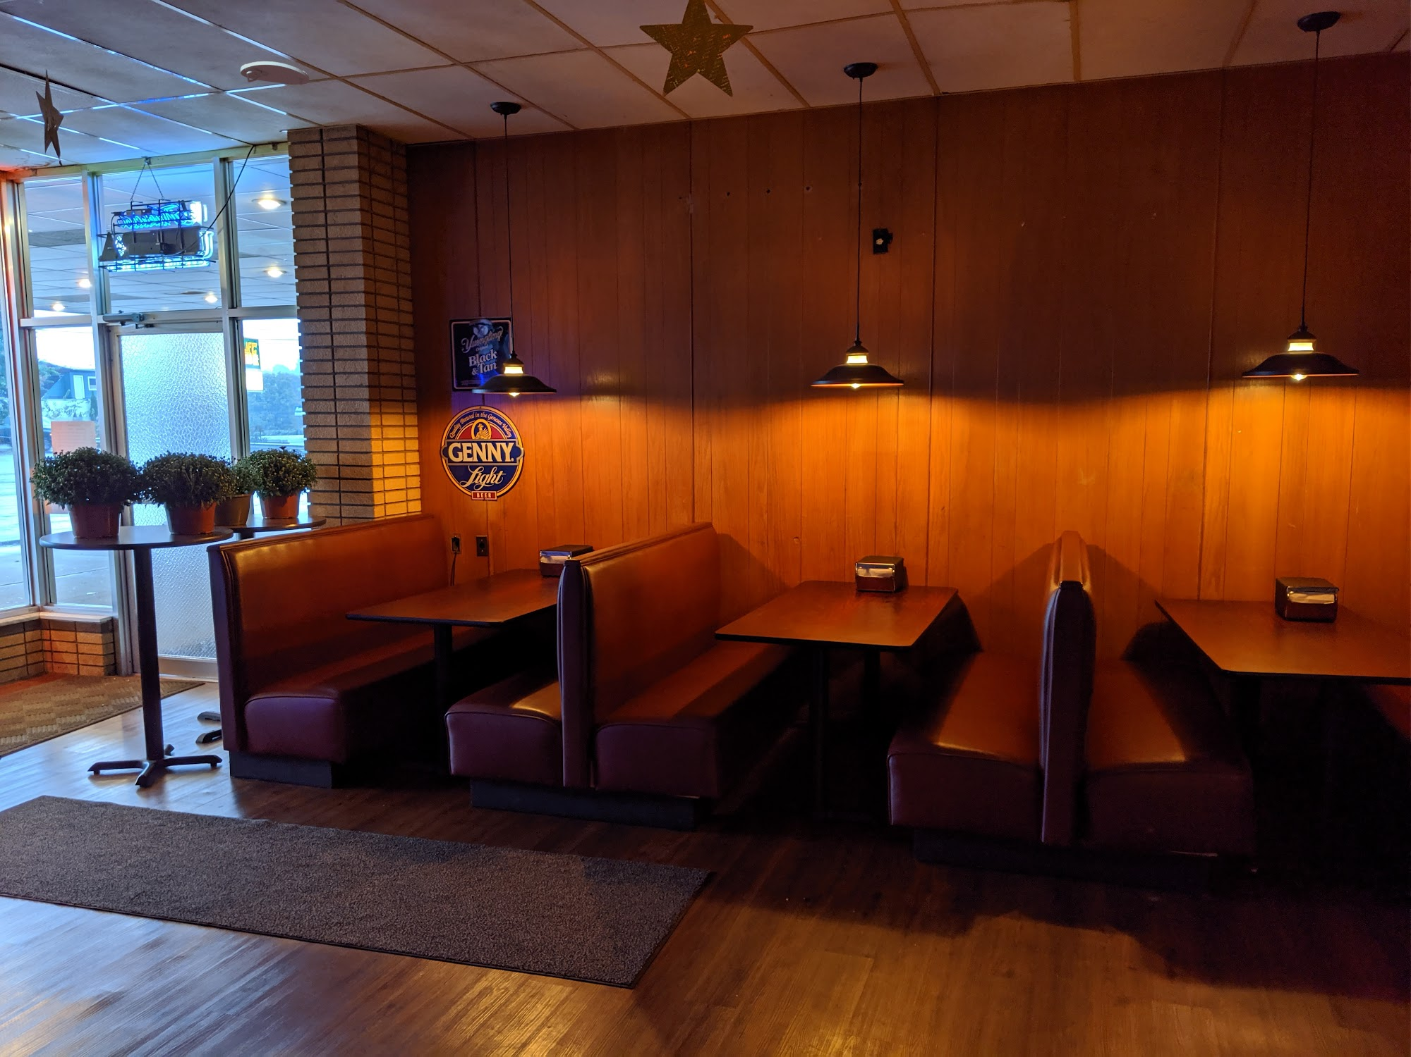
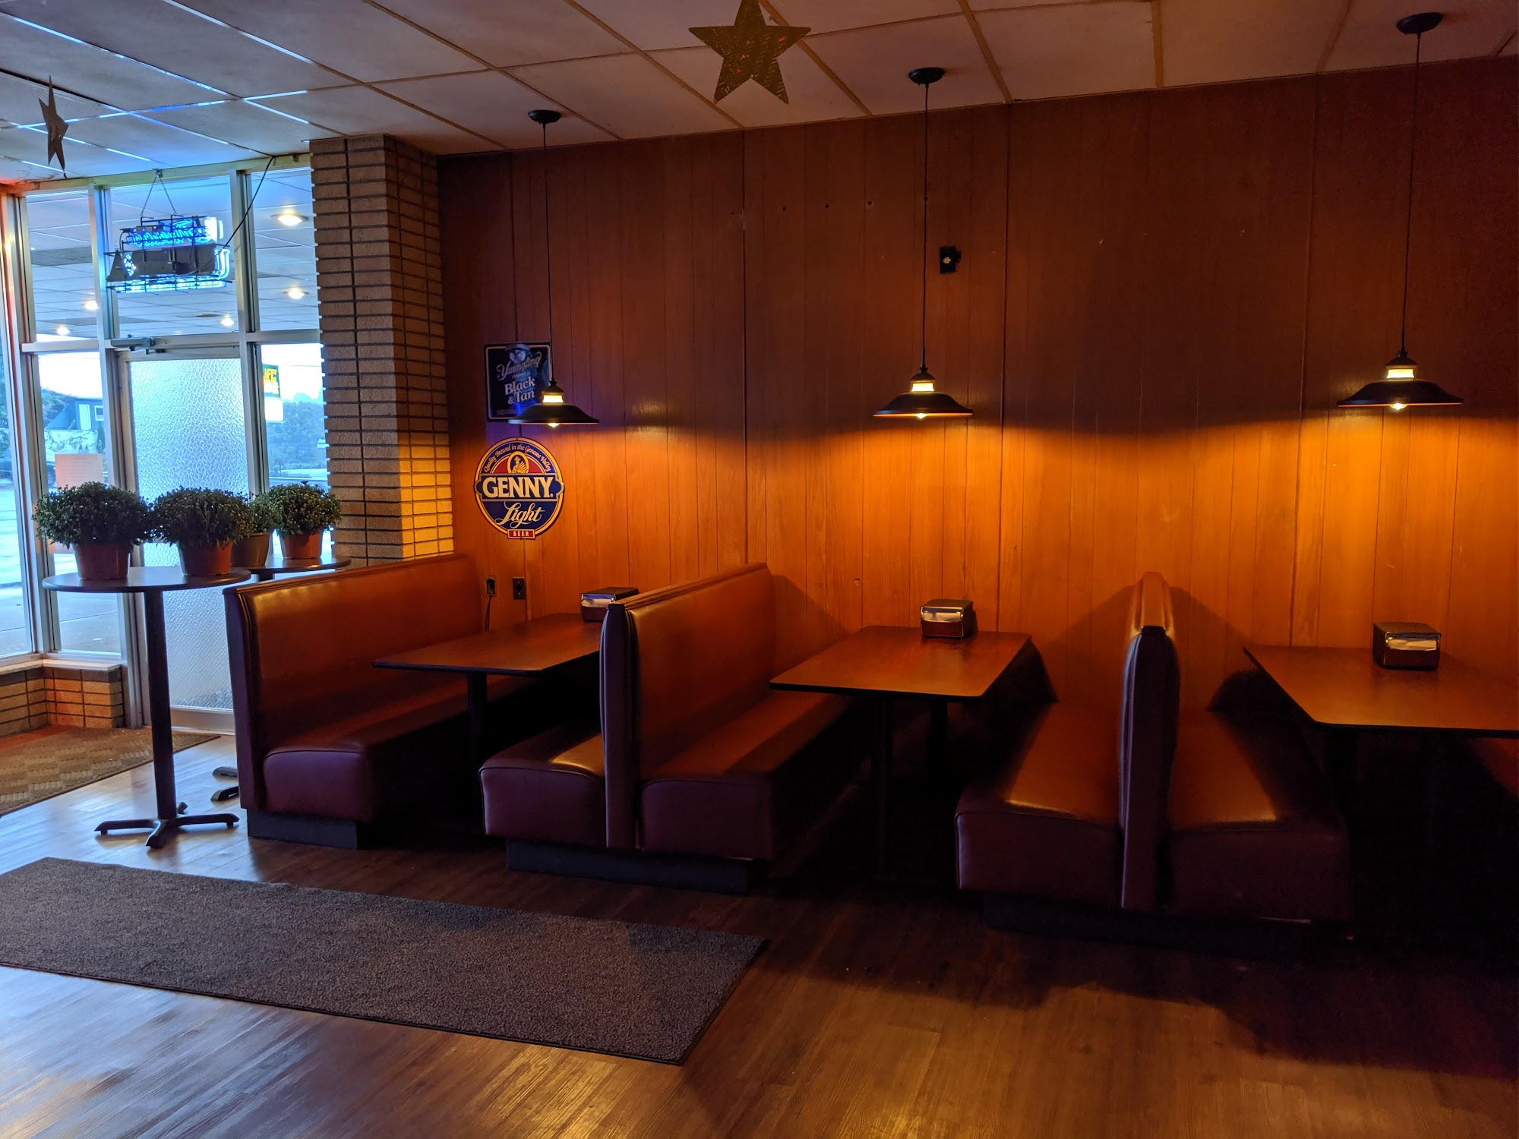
- smoke detector [240,61,310,85]
